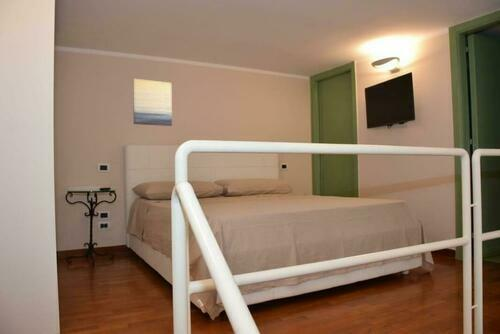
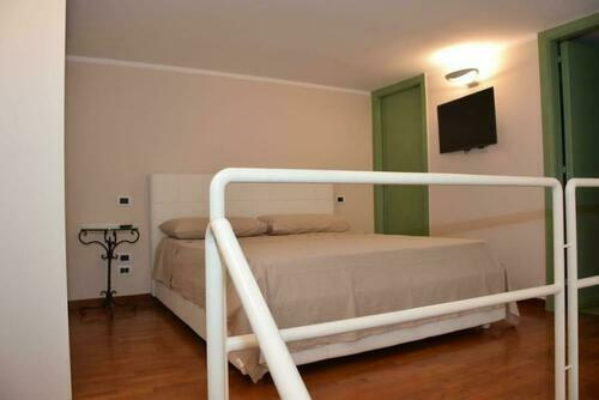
- wall art [132,78,173,127]
